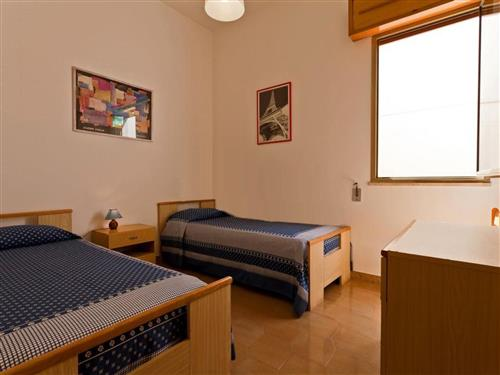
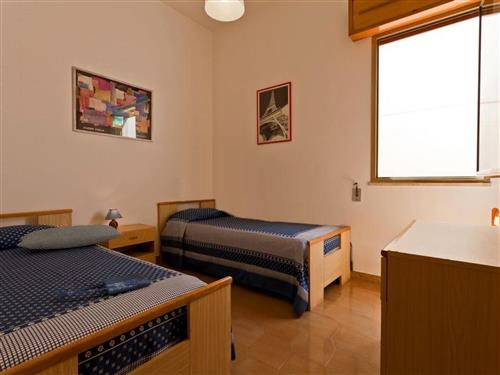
+ pillow [16,224,124,250]
+ shopping bag [56,273,152,302]
